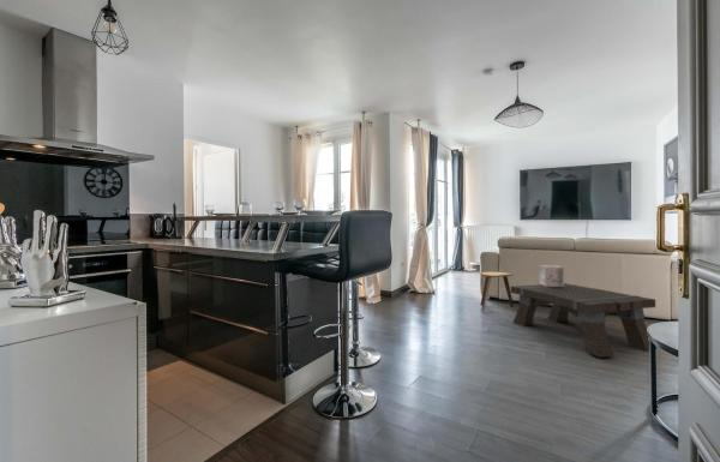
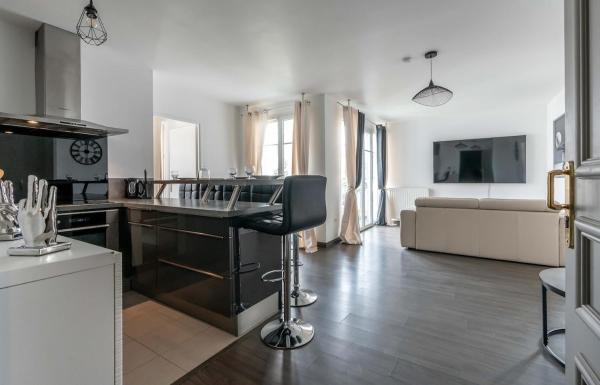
- coffee table [510,282,656,359]
- stool [480,271,515,312]
- decorative box [538,264,565,287]
